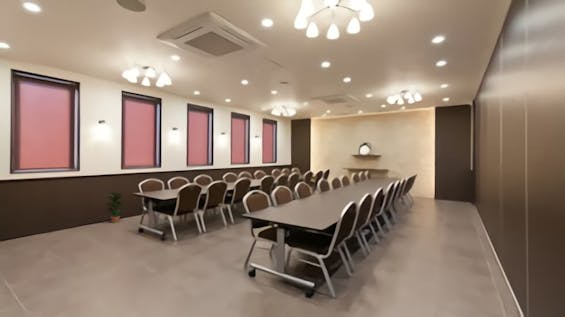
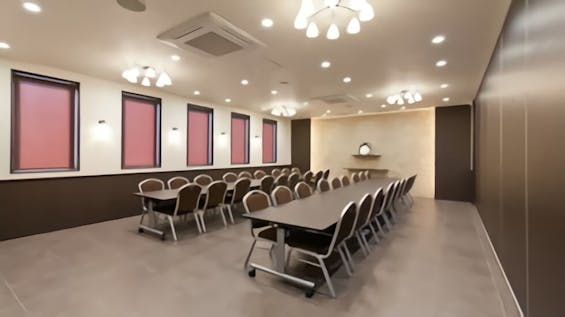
- potted plant [105,191,127,224]
